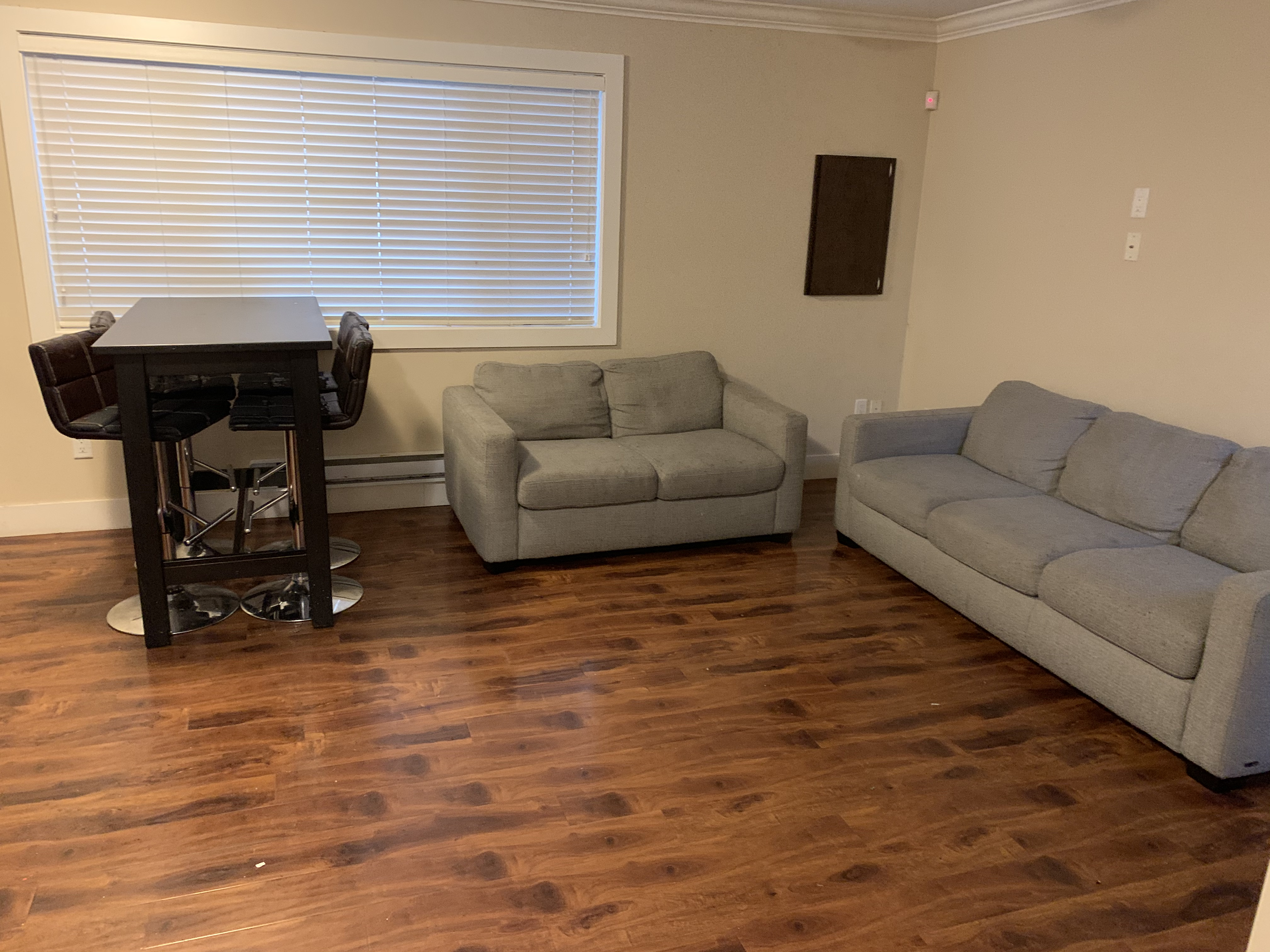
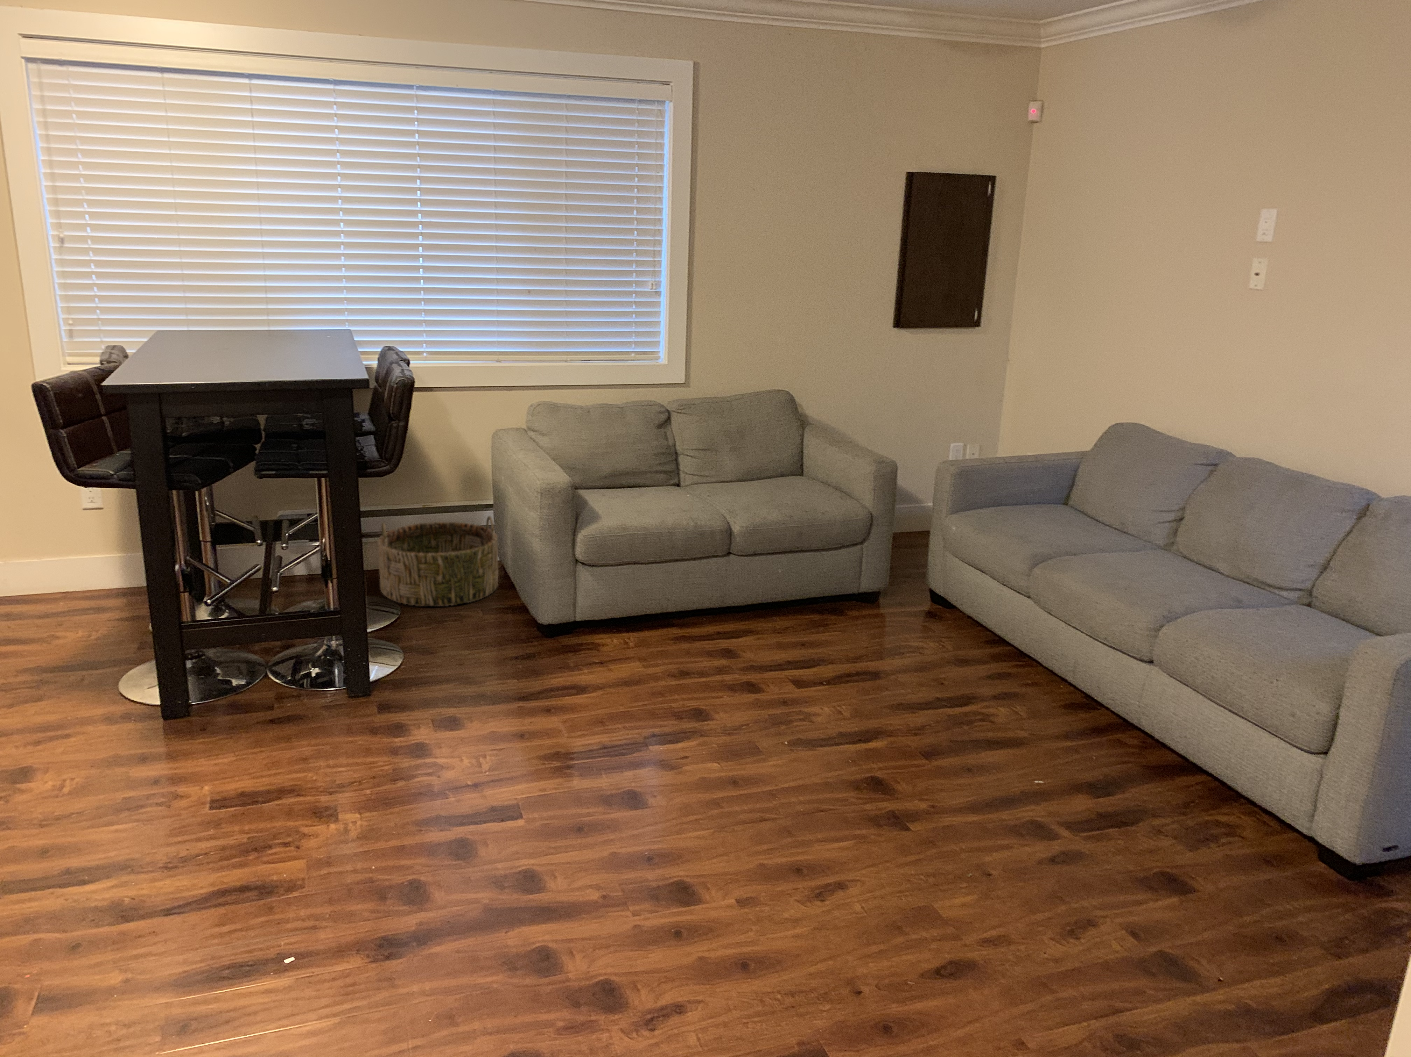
+ basket [378,516,499,607]
